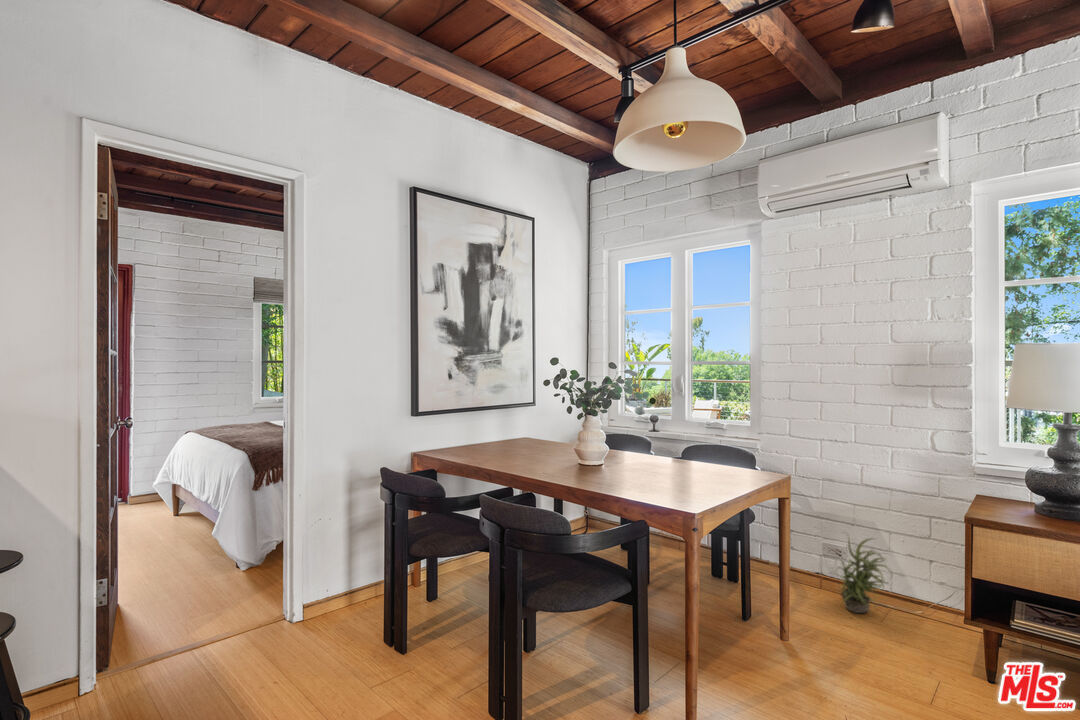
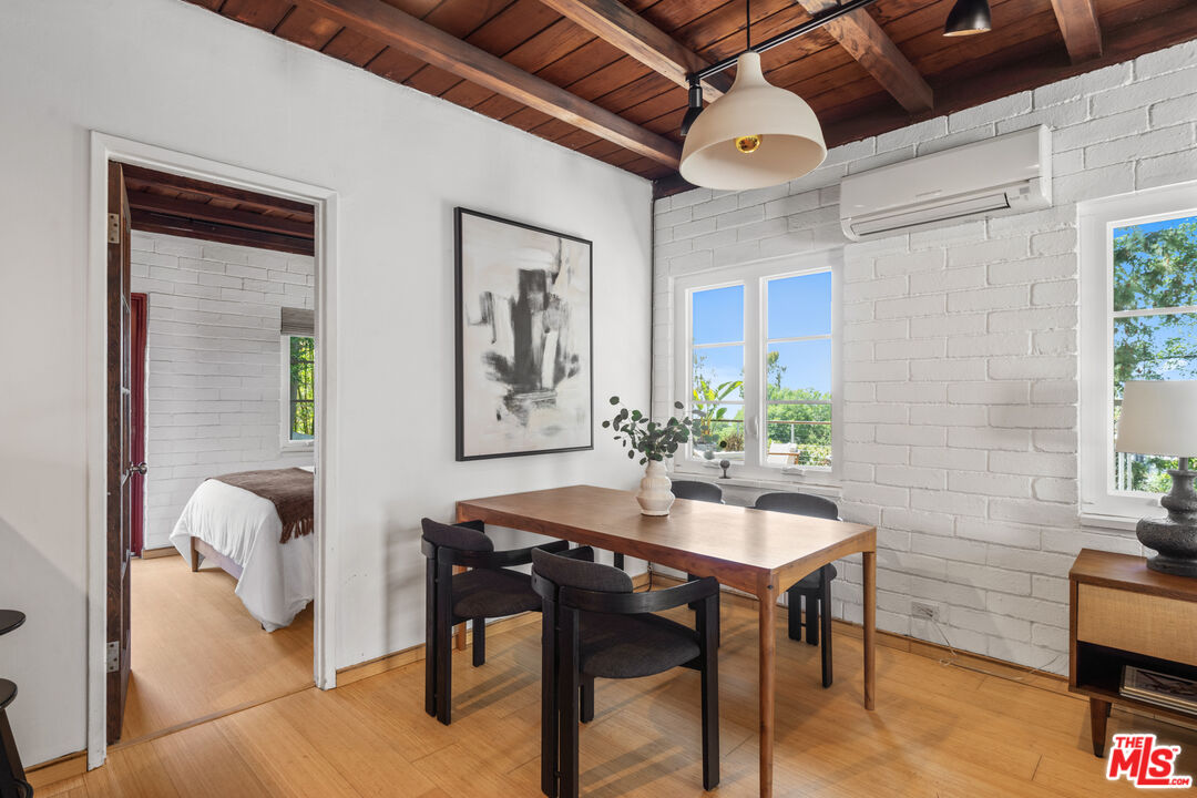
- potted plant [831,531,893,614]
